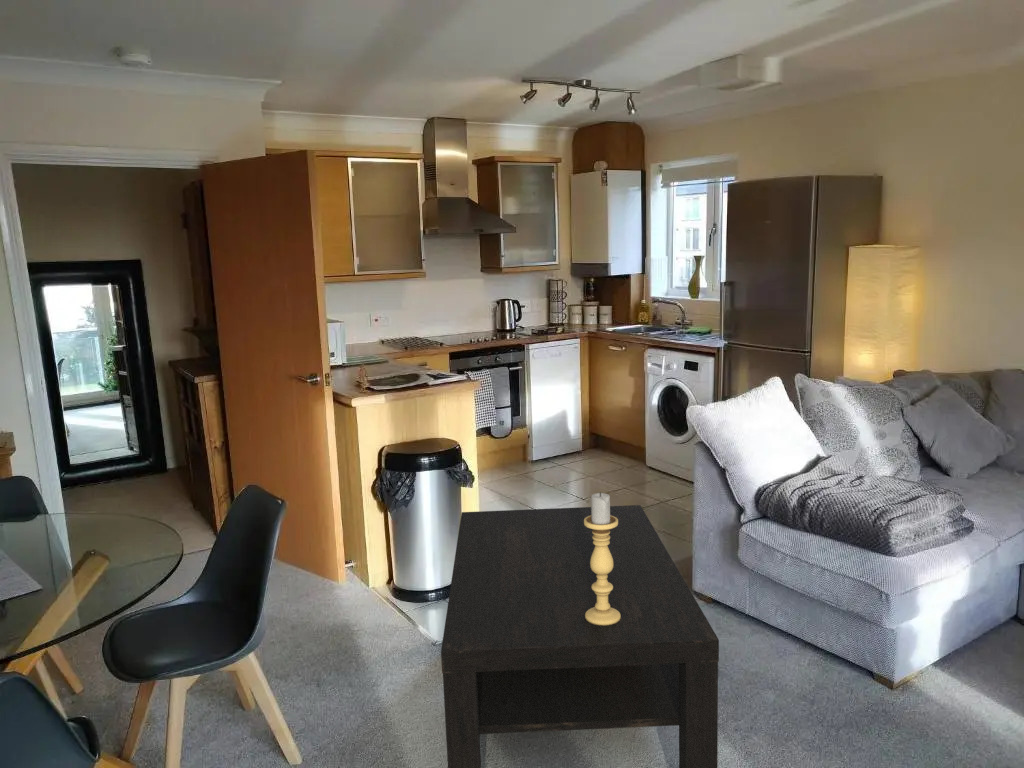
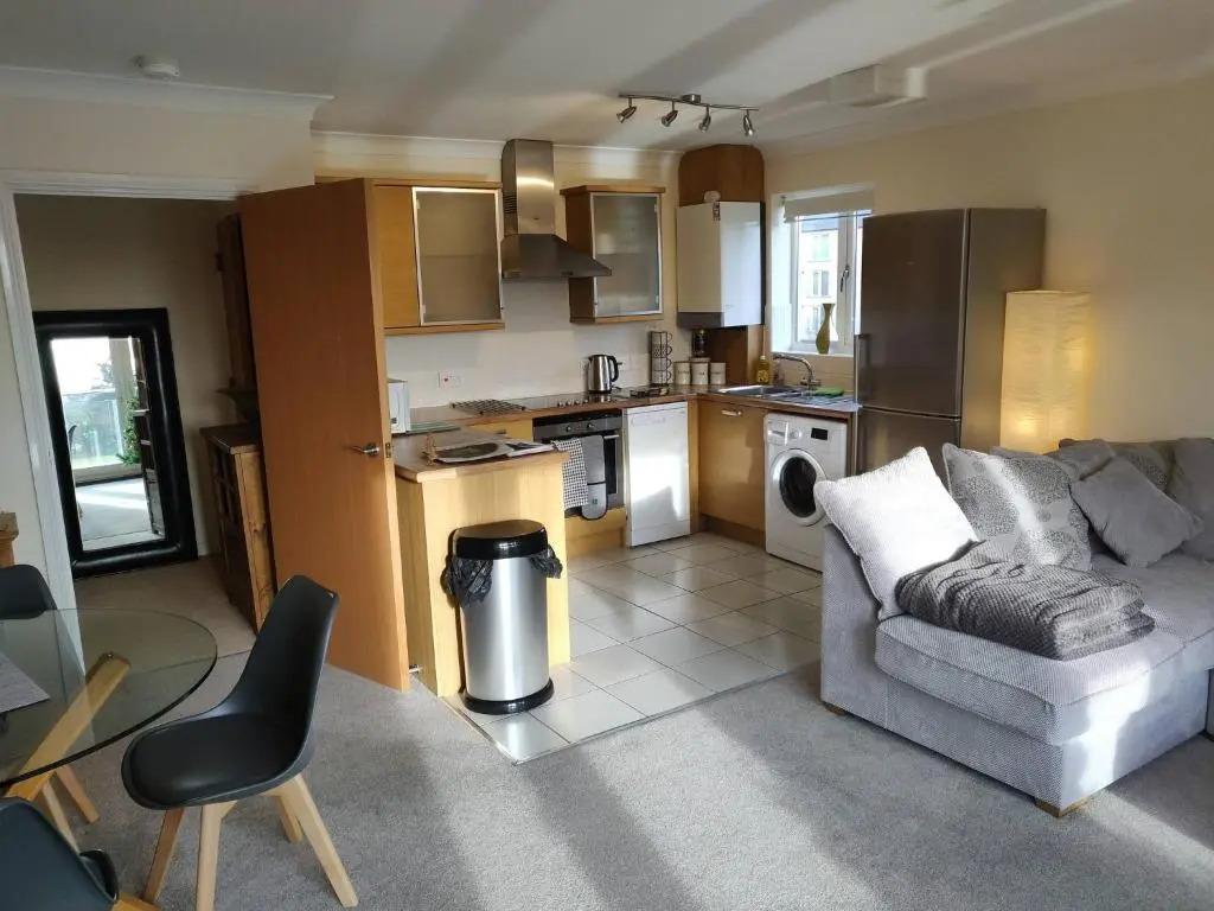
- coffee table [440,504,720,768]
- candle holder [584,491,621,625]
